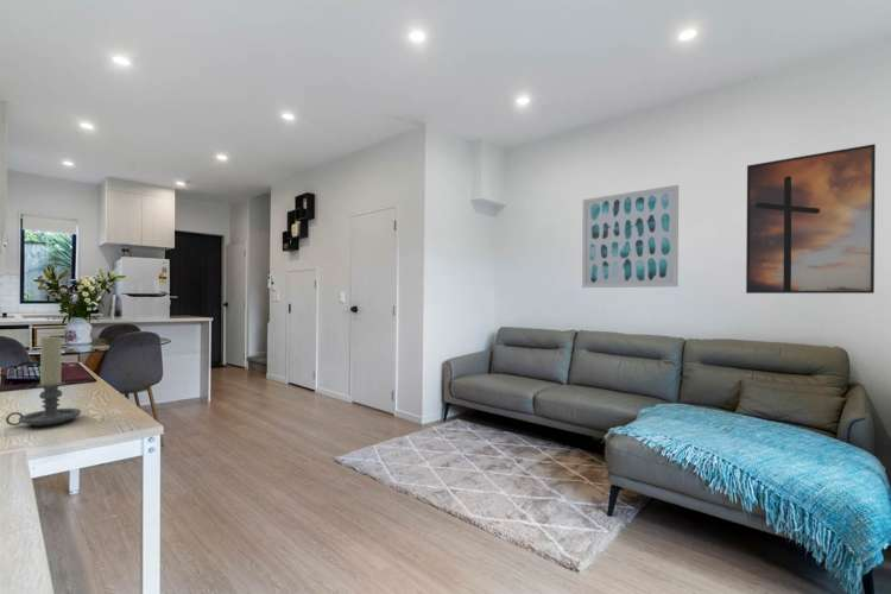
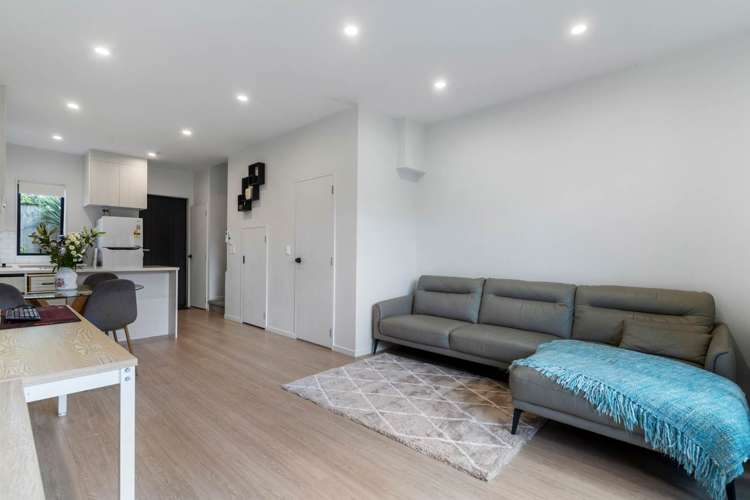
- wall art [581,184,680,289]
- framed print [745,143,877,295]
- candle holder [5,336,82,428]
